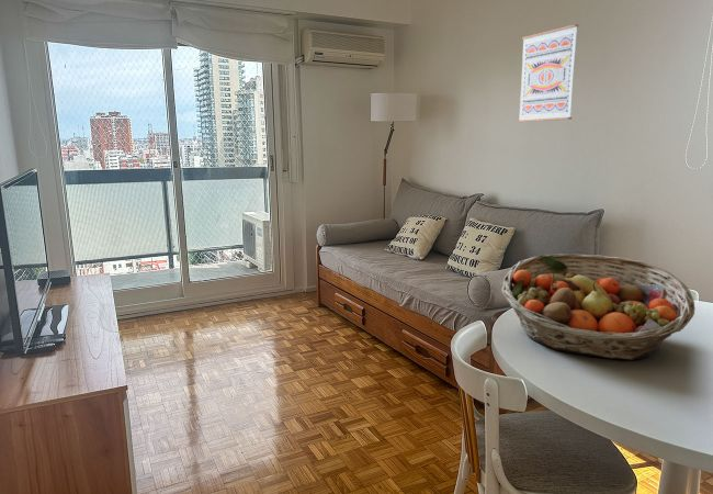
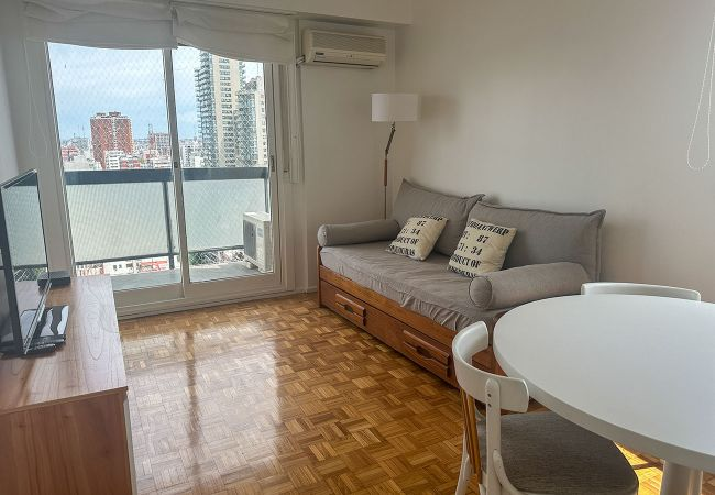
- fruit basket [500,252,697,361]
- wall art [517,23,579,123]
